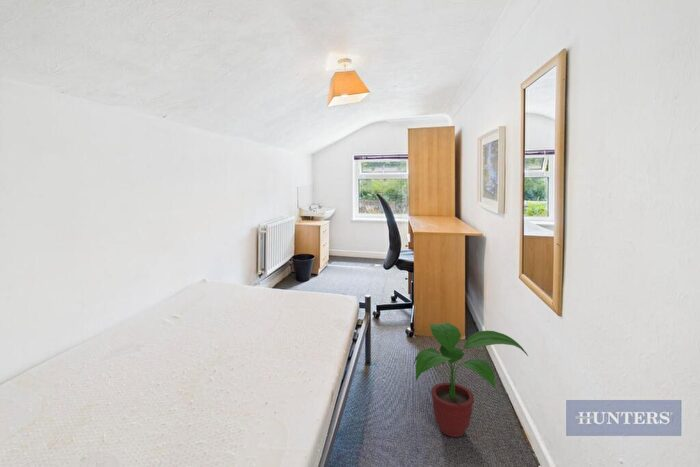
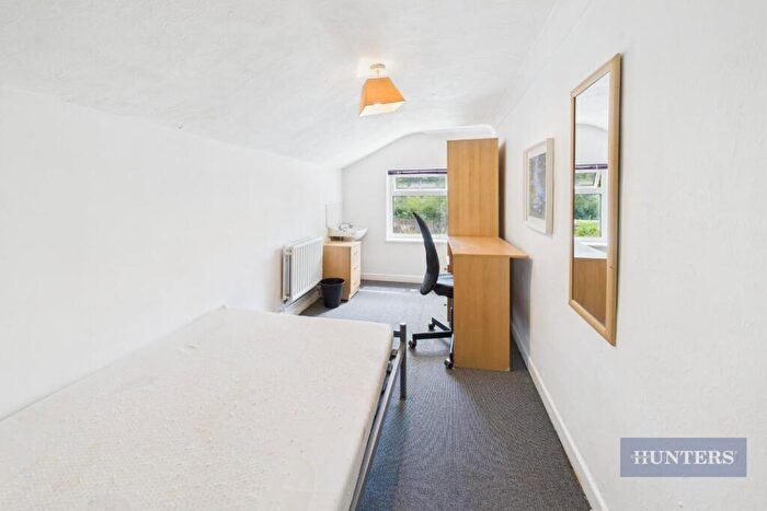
- potted plant [413,322,529,438]
